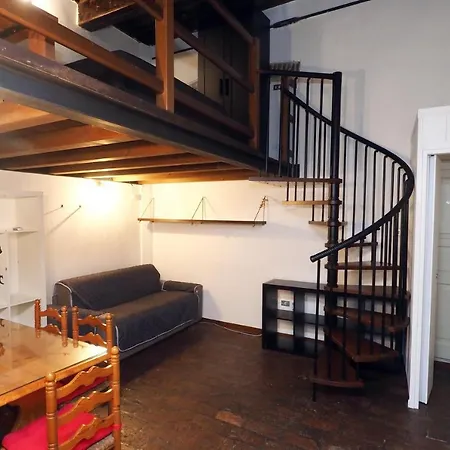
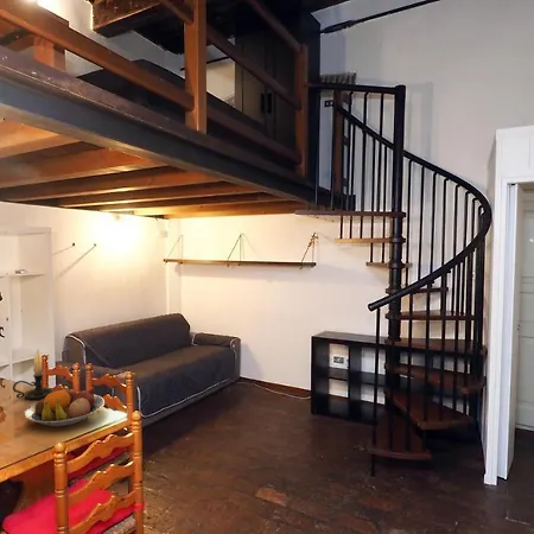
+ candle holder [12,347,55,401]
+ fruit bowl [23,384,106,427]
